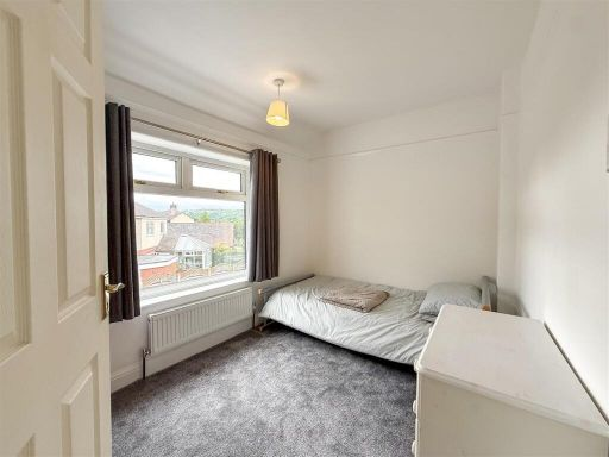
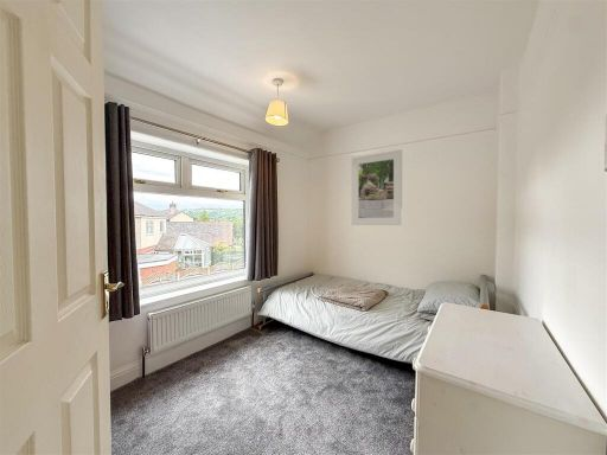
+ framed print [351,148,403,226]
